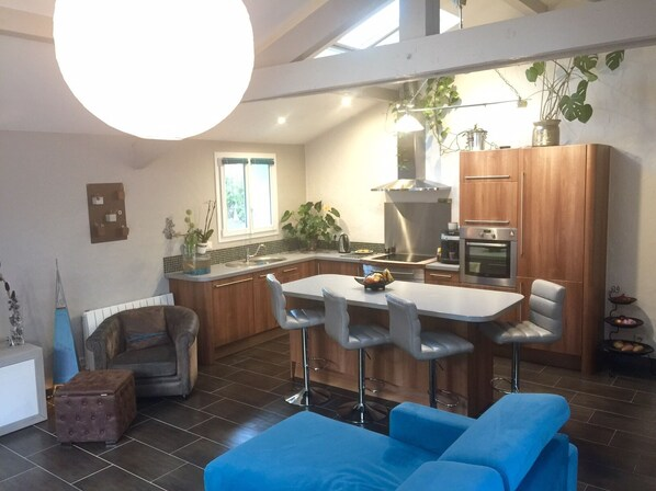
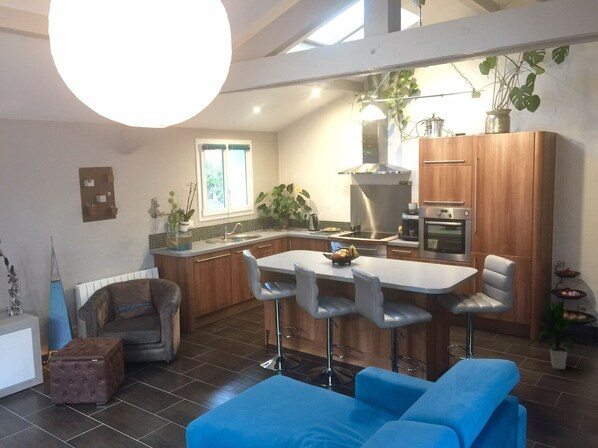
+ indoor plant [526,300,588,370]
